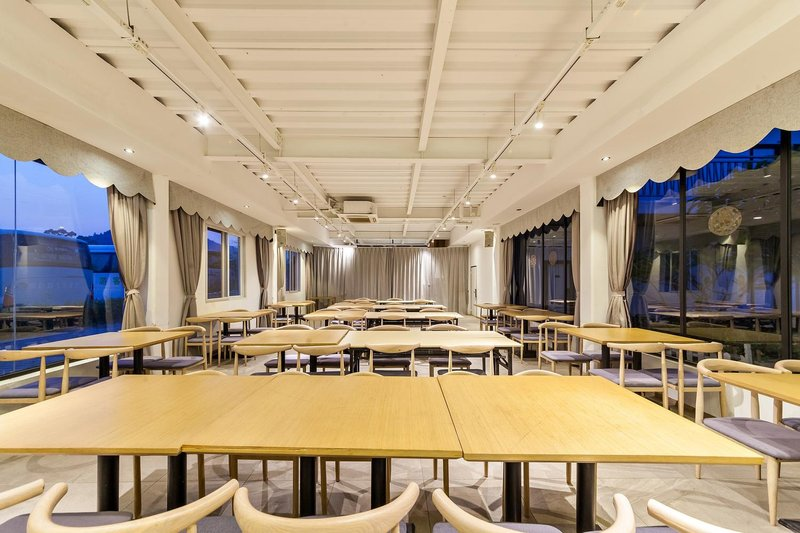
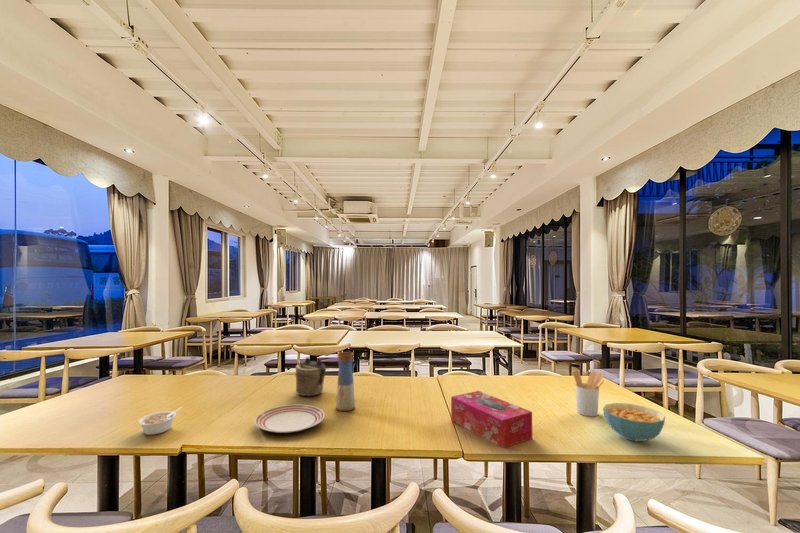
+ legume [137,406,183,436]
+ utensil holder [572,369,605,417]
+ tissue box [450,390,533,449]
+ cereal bowl [602,402,666,443]
+ vase [335,351,356,412]
+ dinner plate [254,403,326,434]
+ teapot [294,356,330,397]
